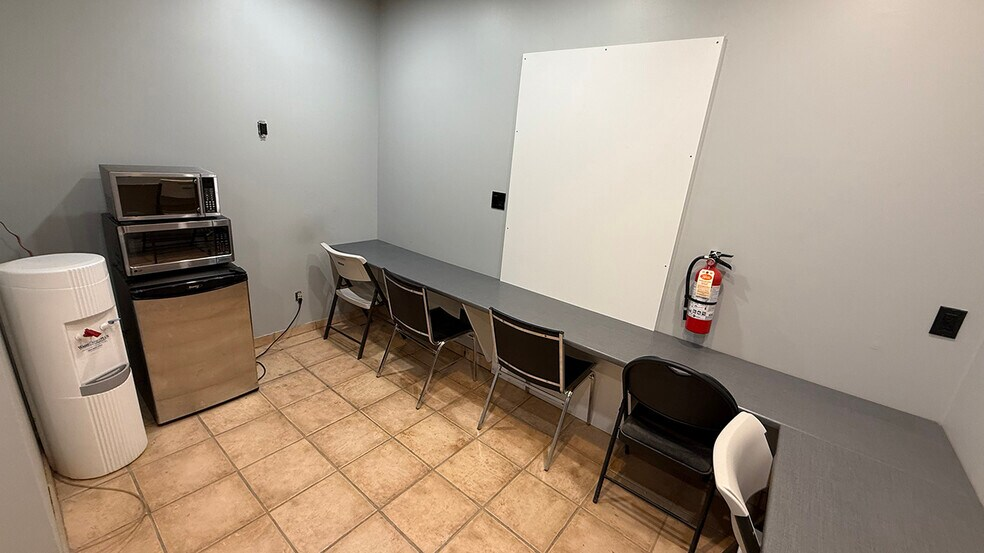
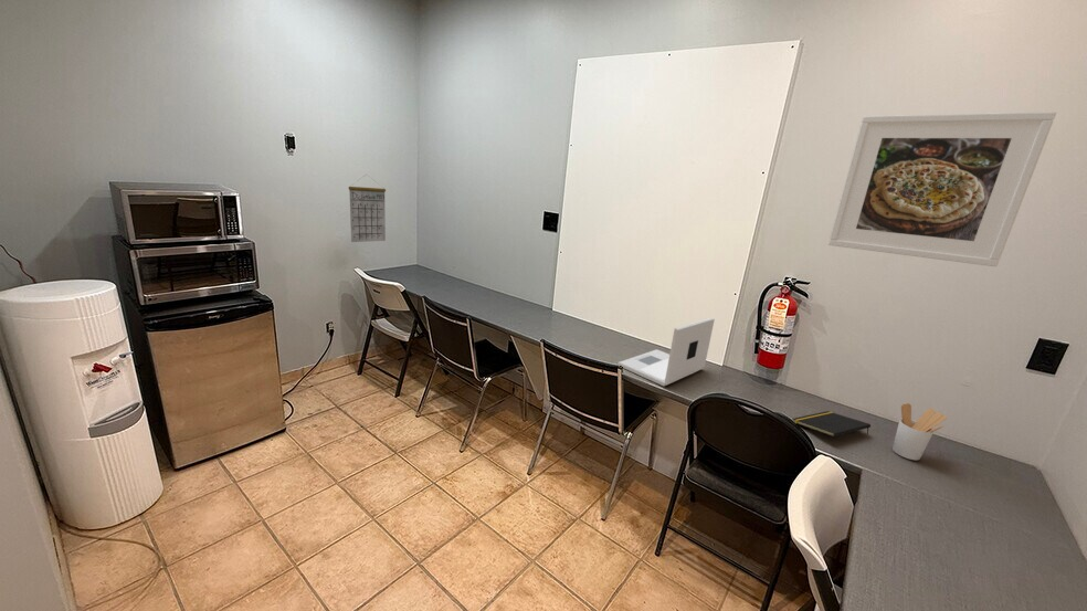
+ notepad [792,410,872,438]
+ utensil holder [891,402,948,461]
+ laptop [618,316,716,387]
+ calendar [348,173,387,243]
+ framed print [827,110,1057,267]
